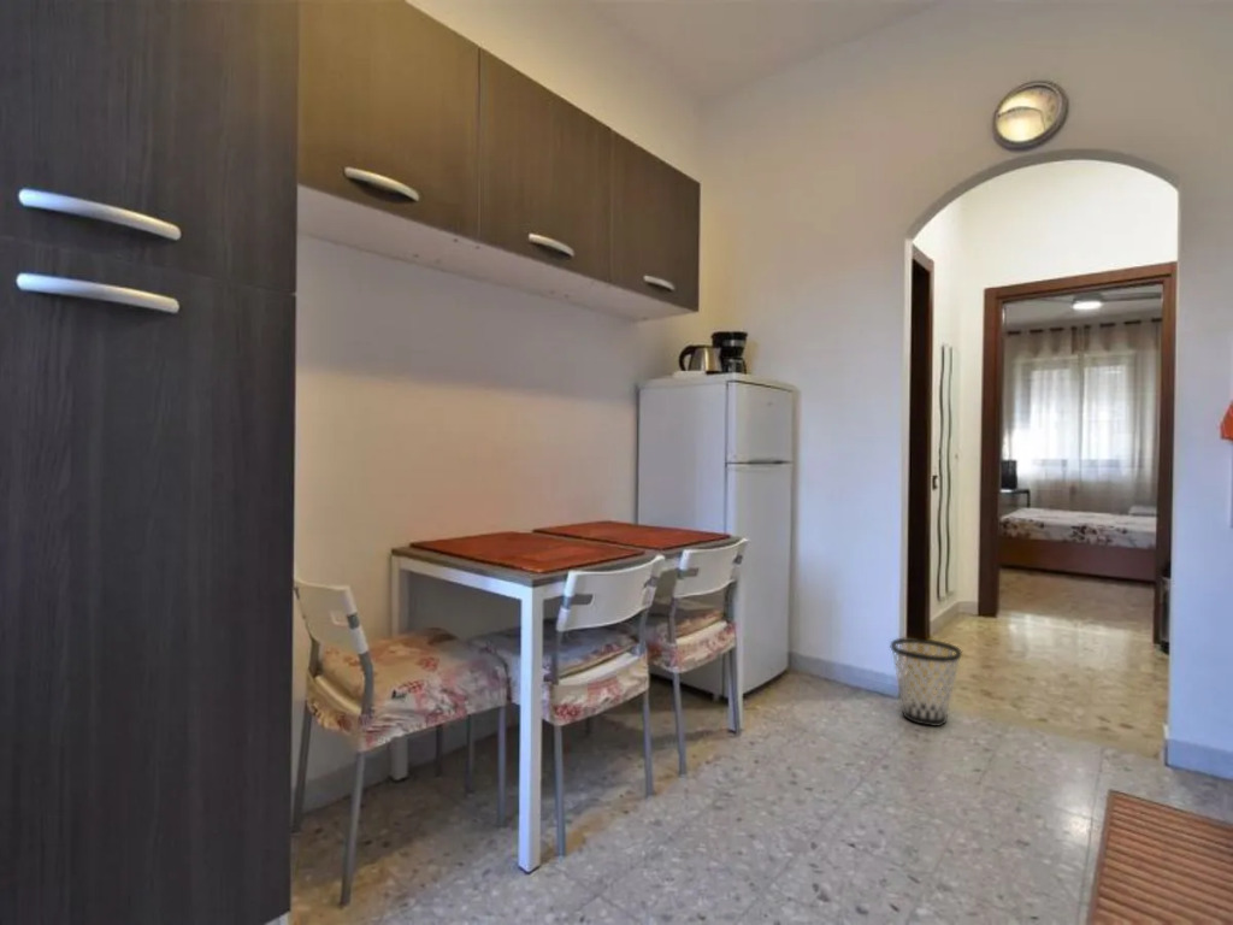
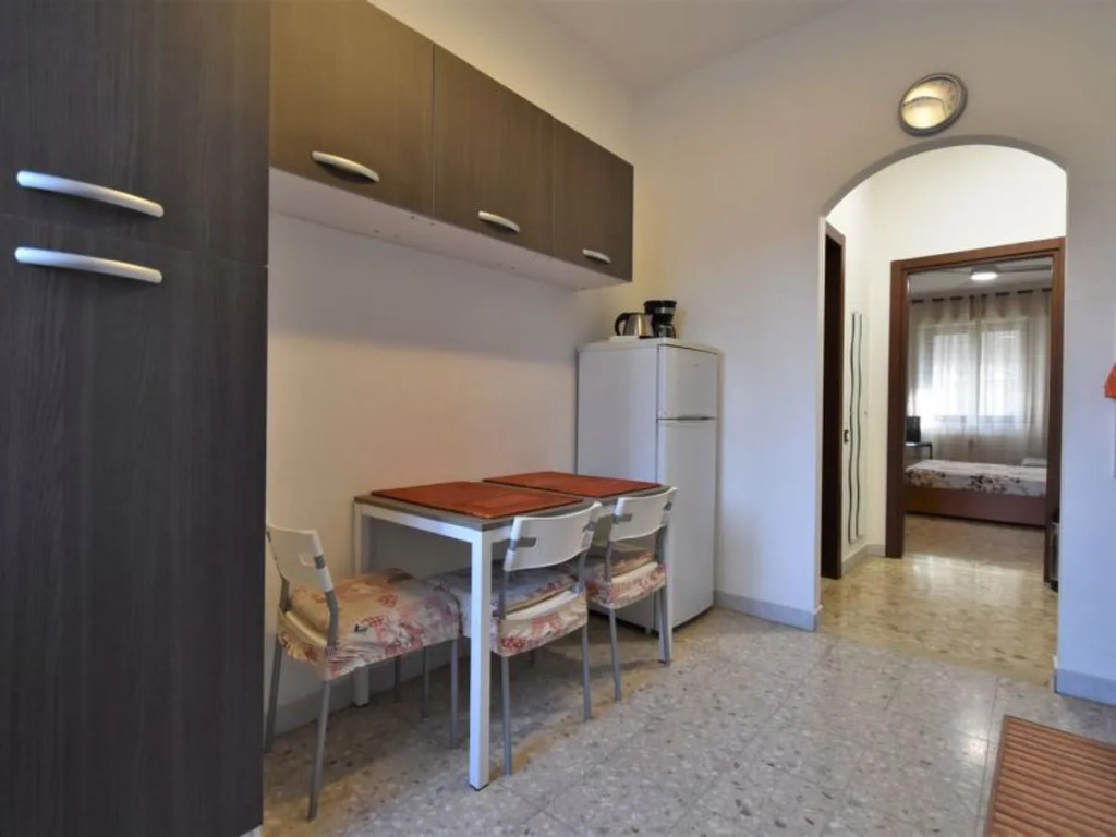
- wastebasket [890,636,963,727]
